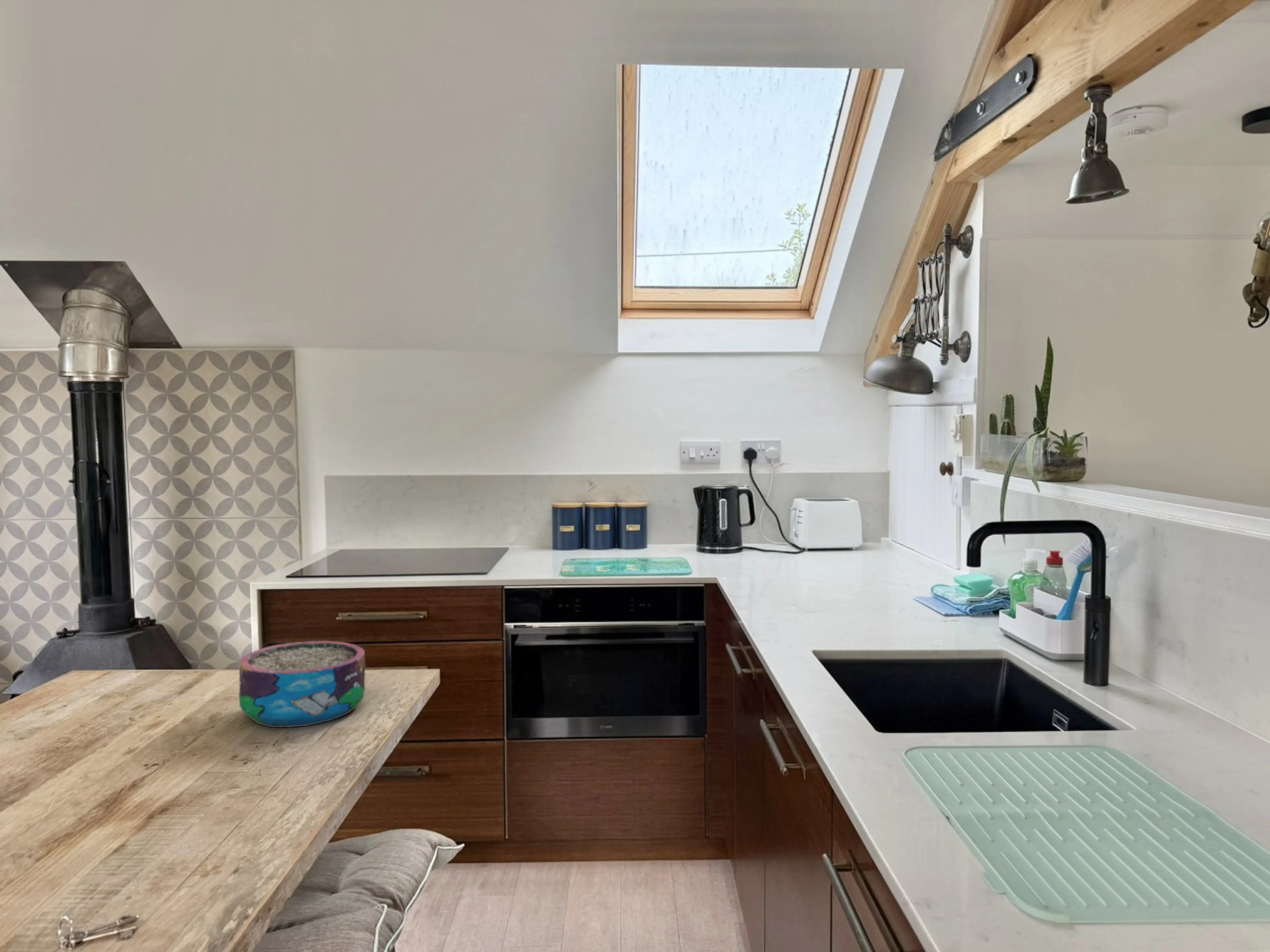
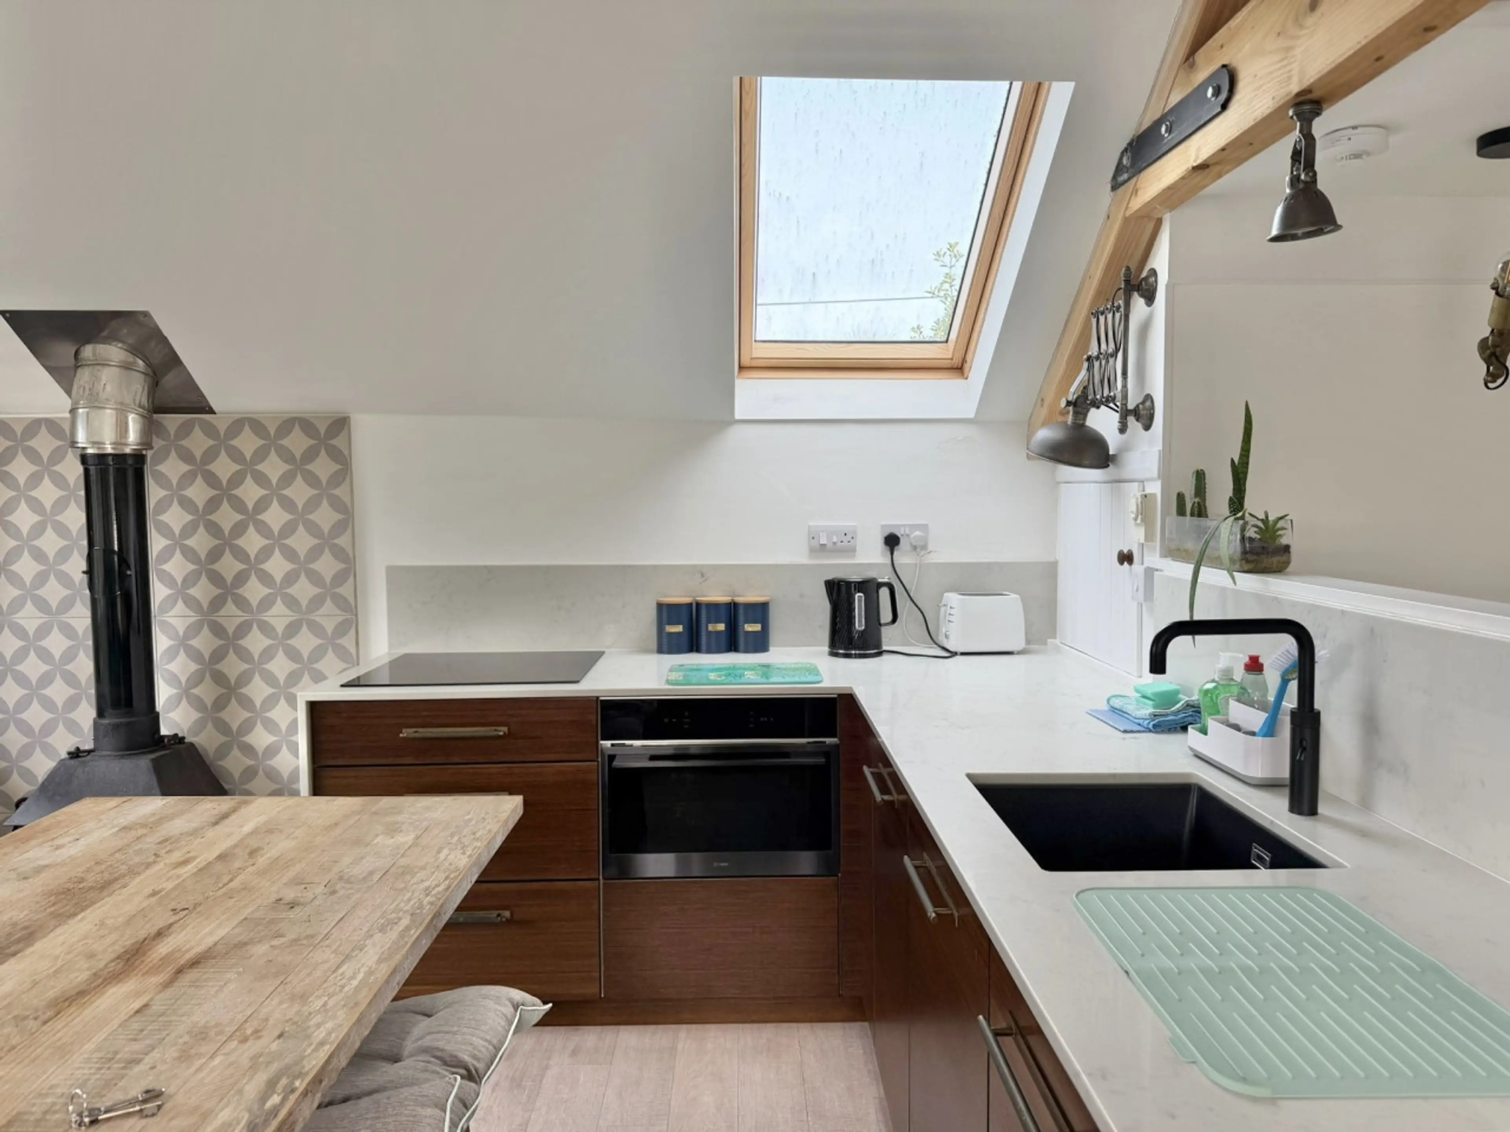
- bowl [238,641,366,728]
